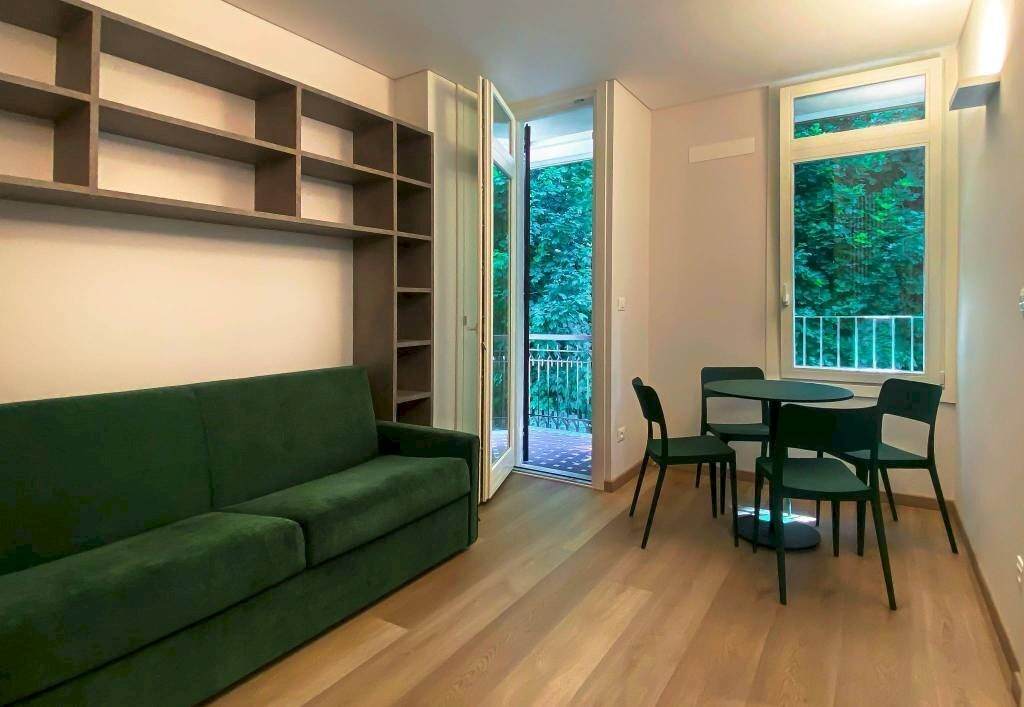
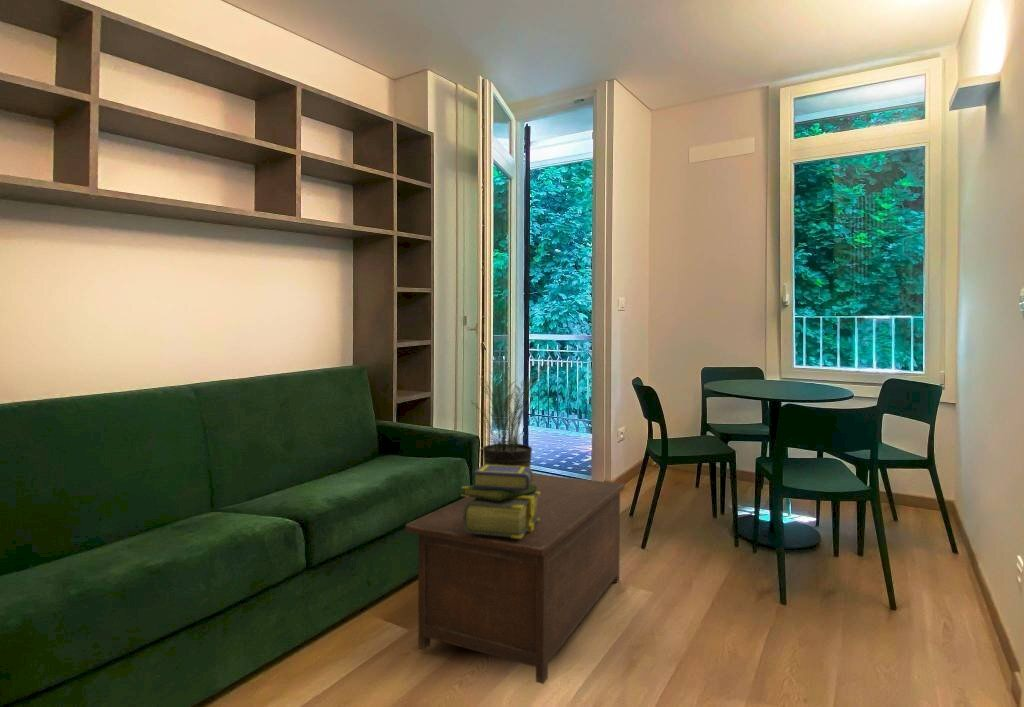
+ potted plant [470,354,555,468]
+ cabinet [405,473,626,685]
+ stack of books [460,464,540,539]
